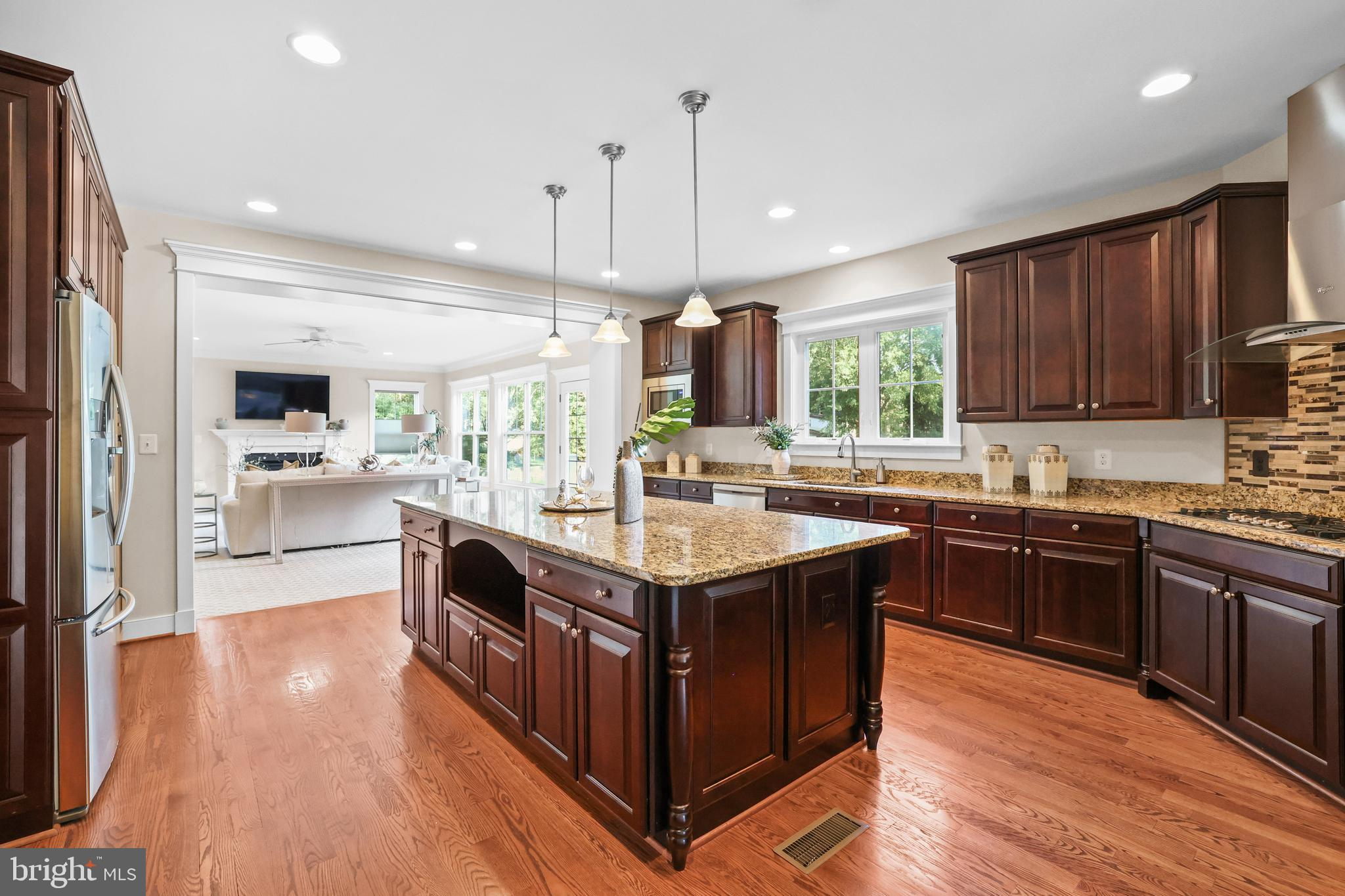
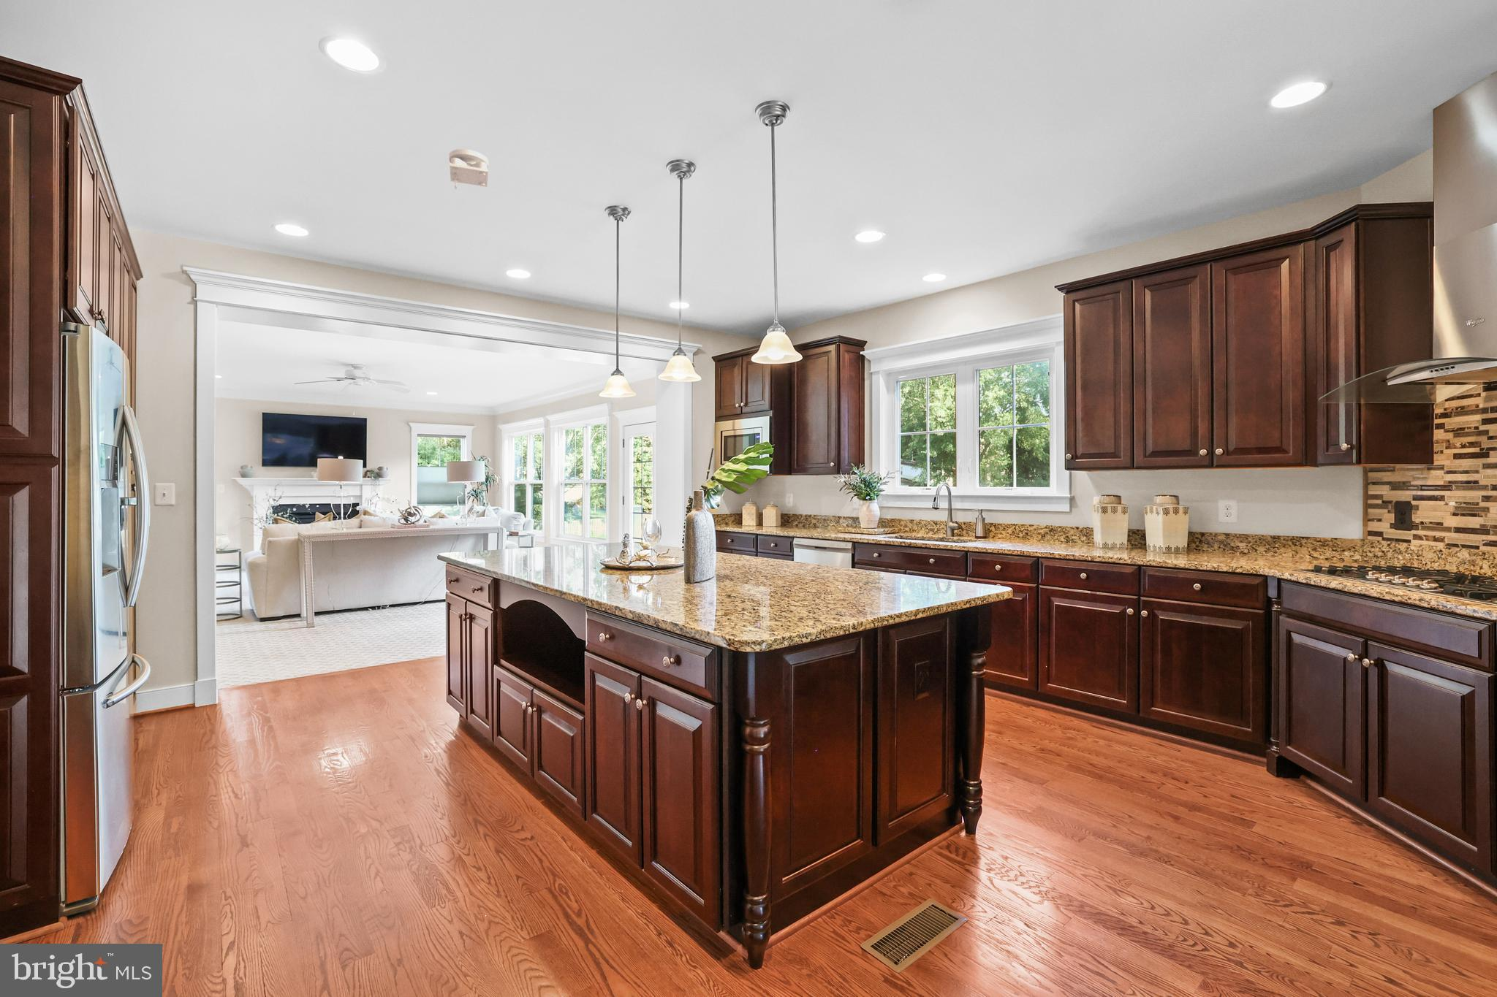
+ smoke detector [449,148,489,190]
